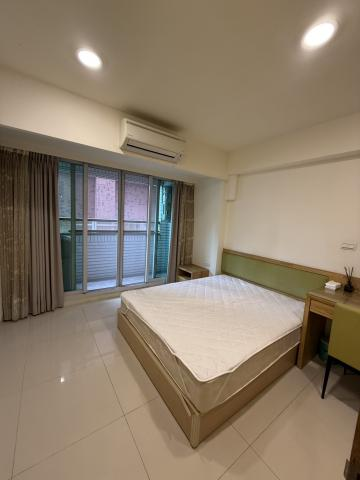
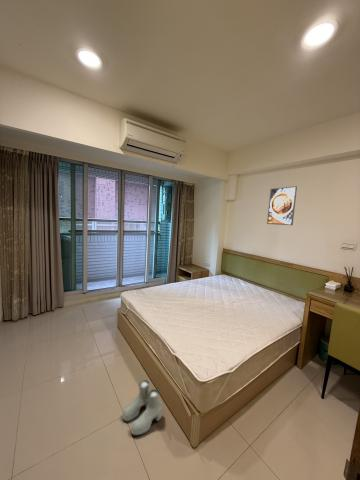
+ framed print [266,185,298,226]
+ boots [122,379,163,436]
